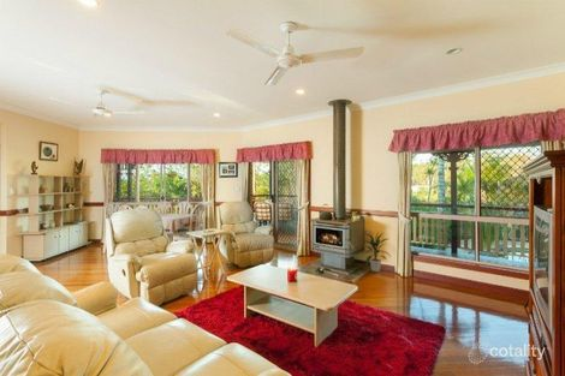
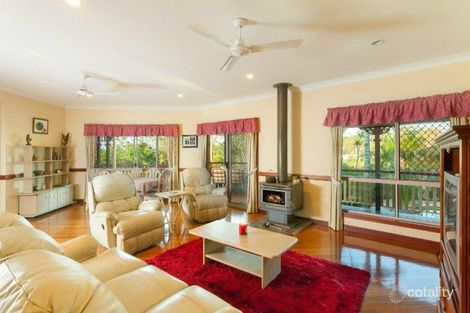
- indoor plant [361,232,393,273]
